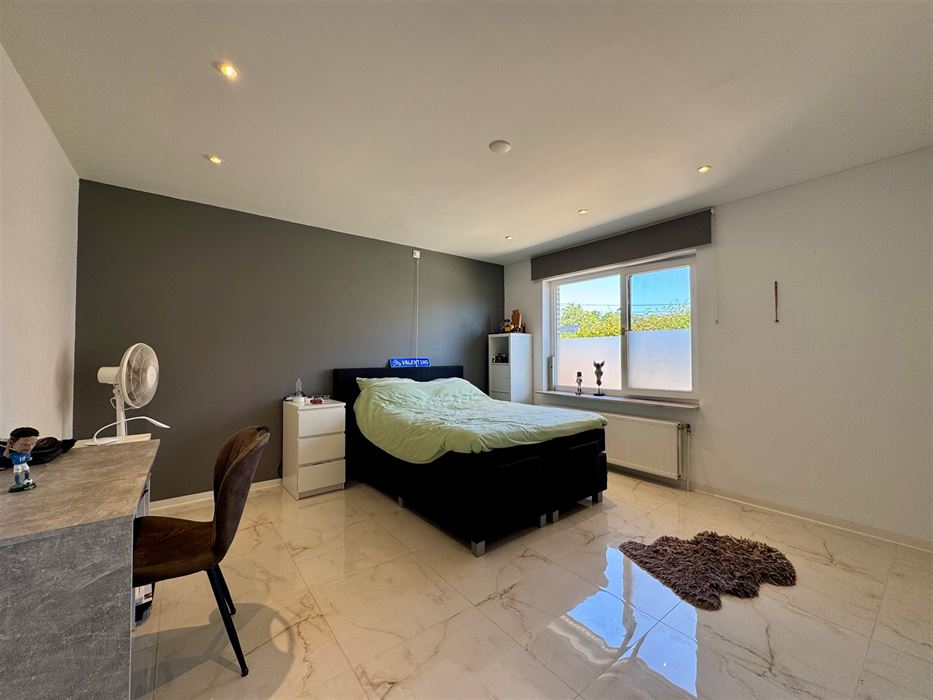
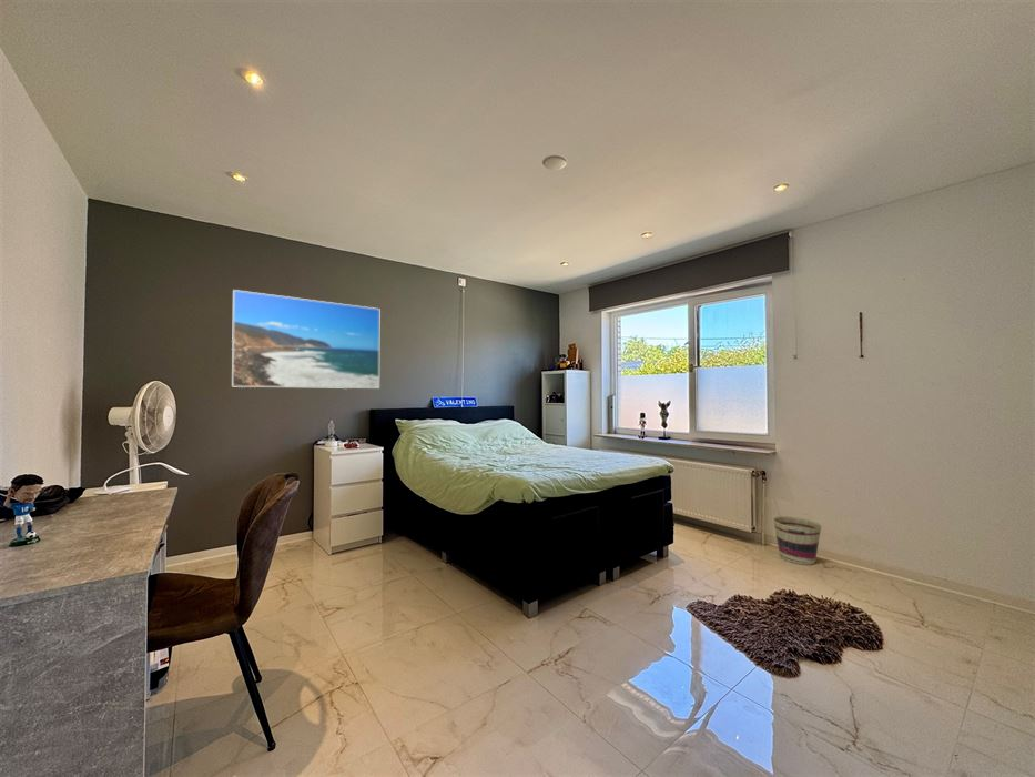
+ basket [772,515,822,566]
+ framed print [231,289,380,390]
